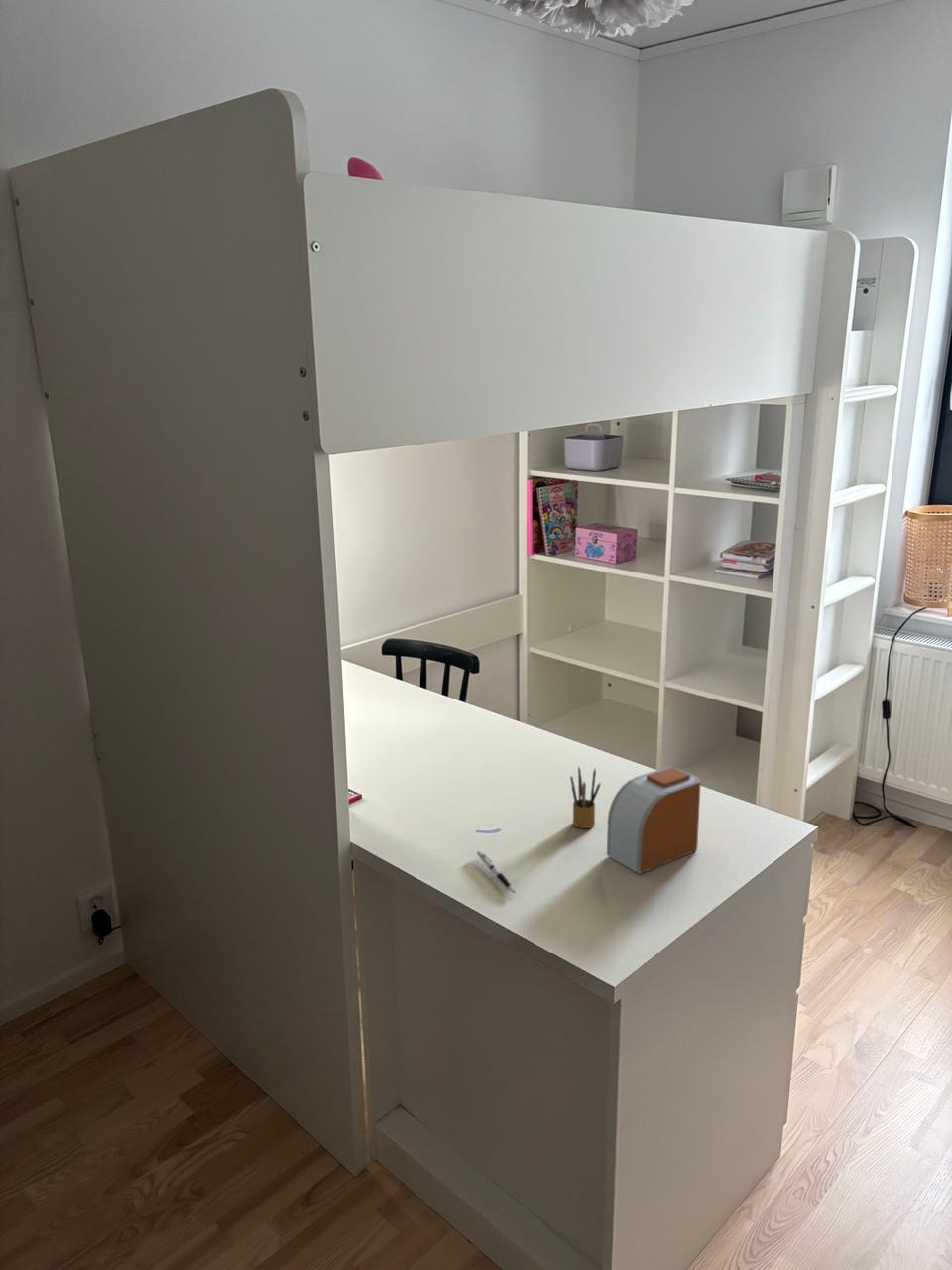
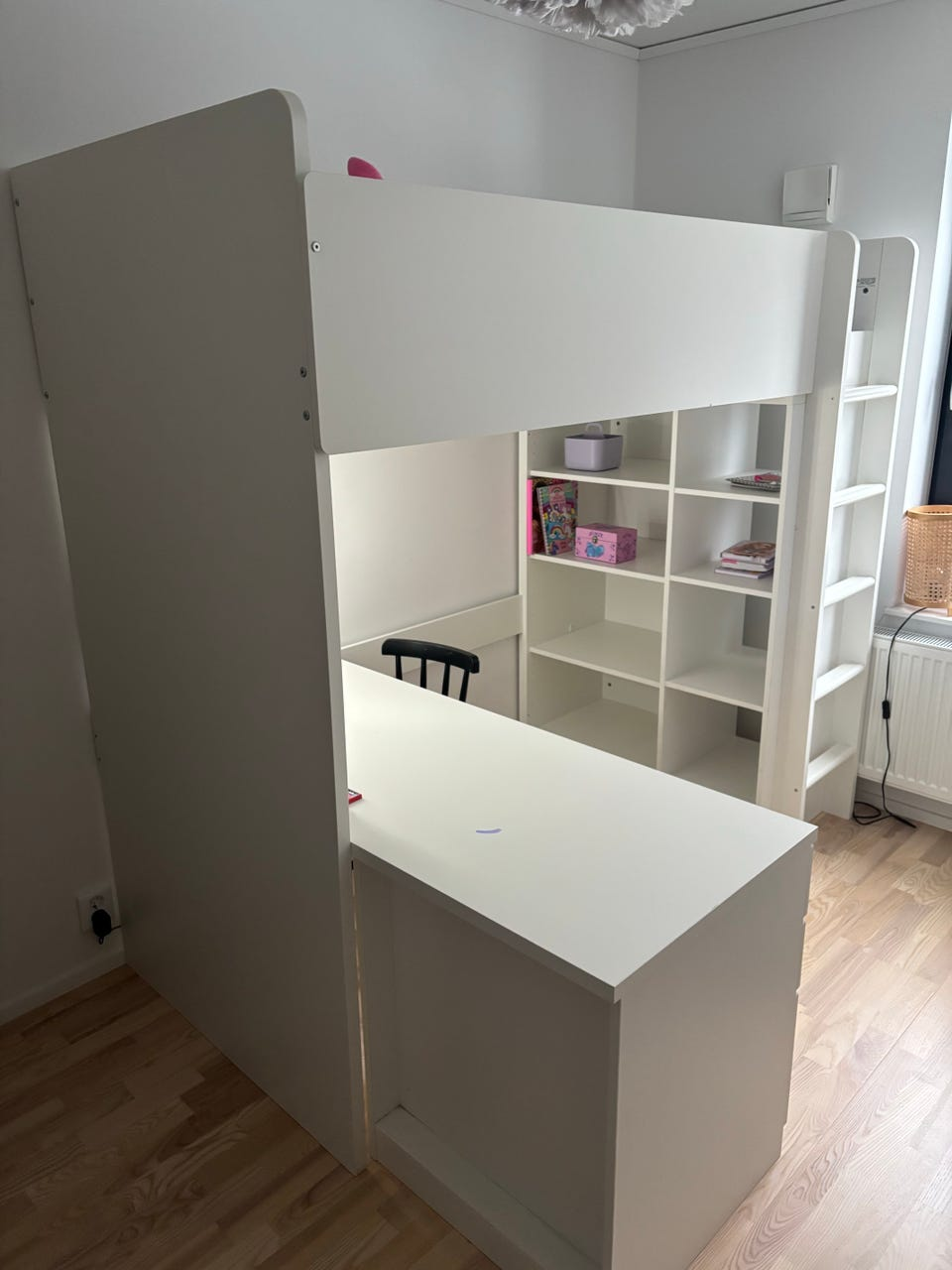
- pen [476,849,516,894]
- alarm clock [606,767,702,874]
- pencil box [569,765,601,829]
